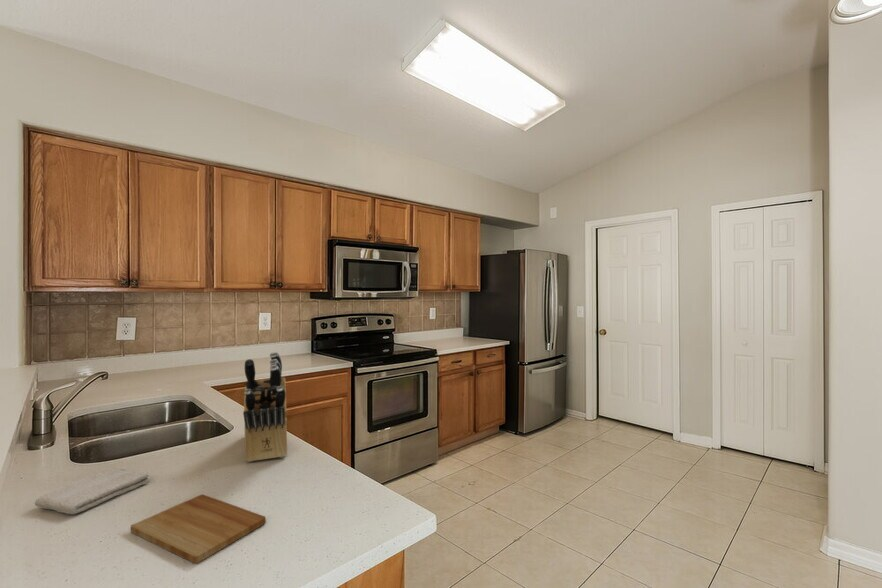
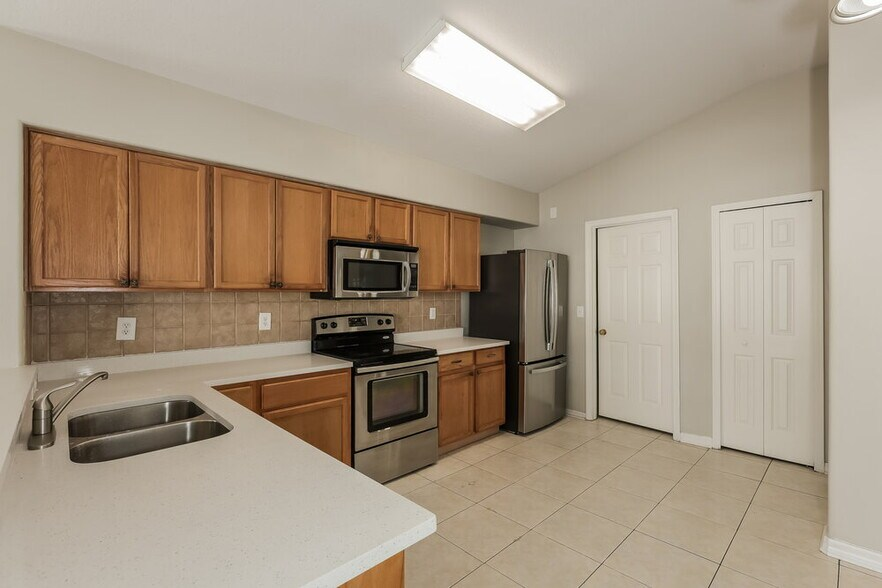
- cutting board [130,493,267,564]
- knife block [242,351,288,463]
- washcloth [34,467,150,515]
